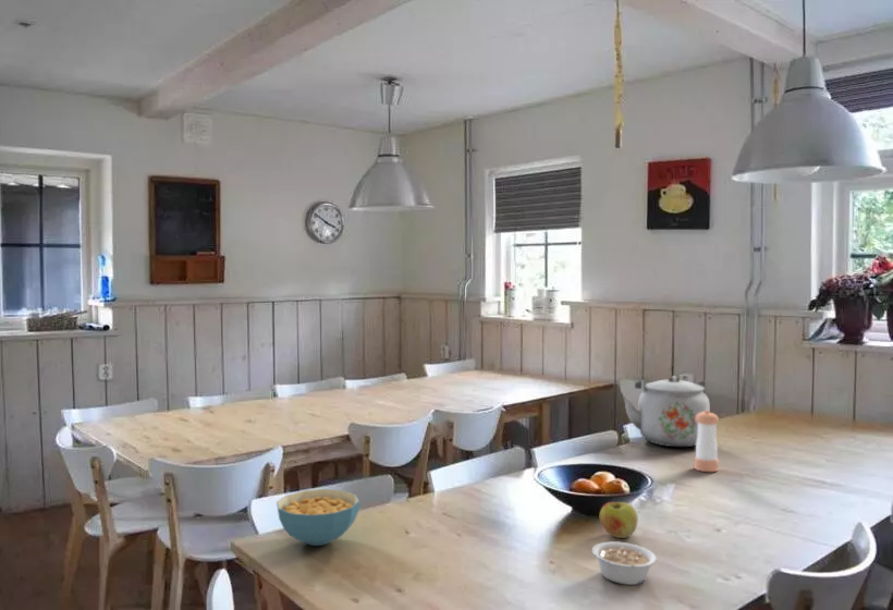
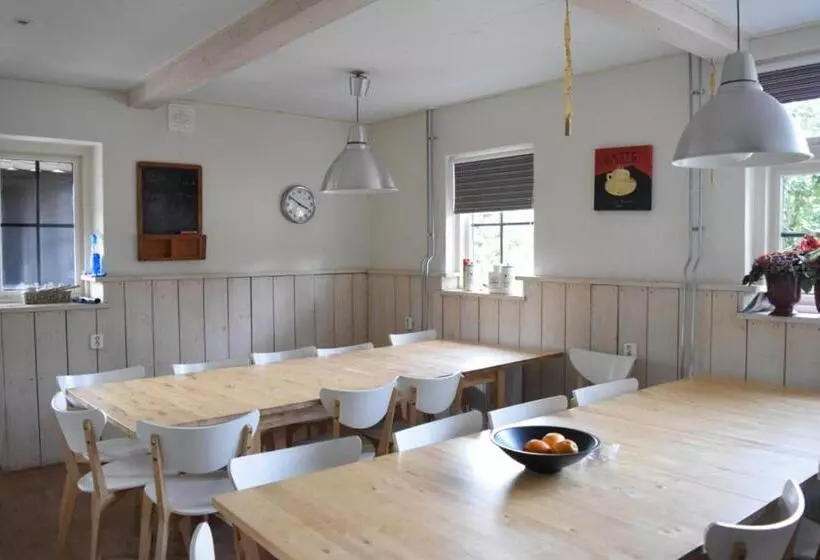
- cereal bowl [276,488,360,547]
- legume [591,541,658,586]
- kettle [623,375,711,448]
- apple [599,501,639,539]
- pepper shaker [694,411,720,473]
